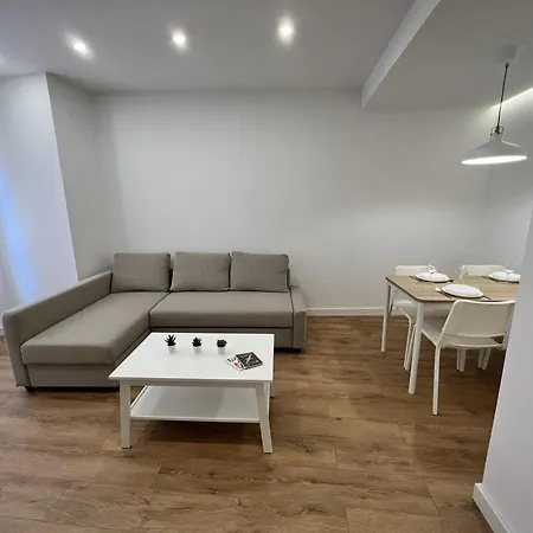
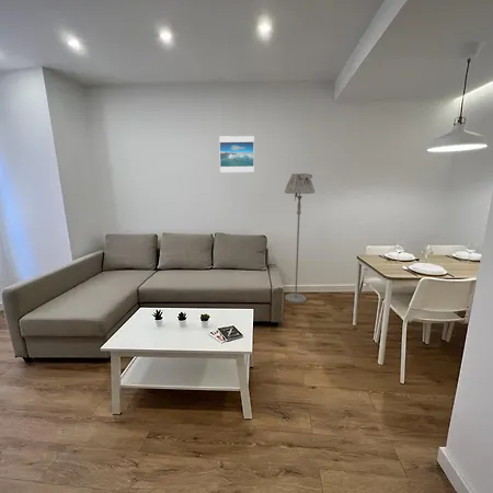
+ floor lamp [284,172,316,305]
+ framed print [218,135,255,173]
